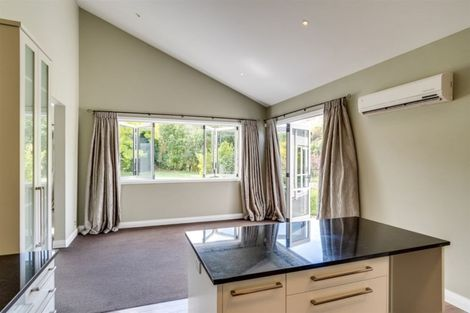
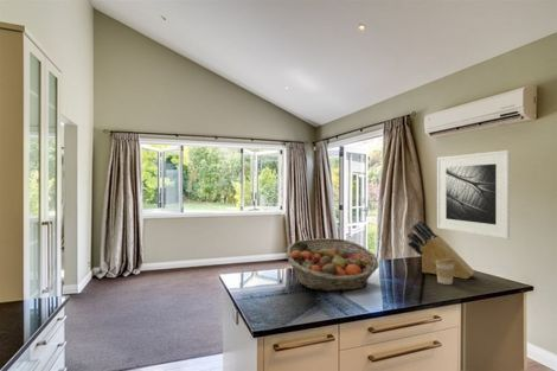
+ fruit basket [286,237,379,293]
+ knife block [405,219,475,280]
+ coffee cup [435,258,455,286]
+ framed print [436,149,511,241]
